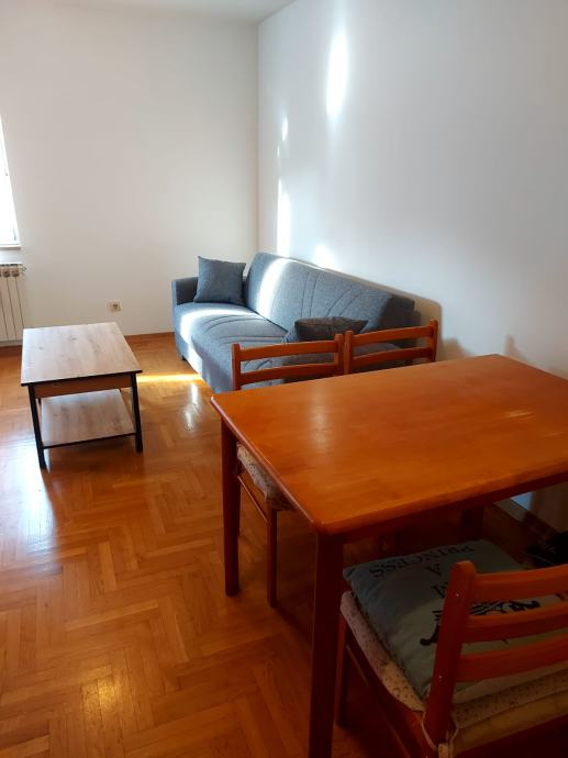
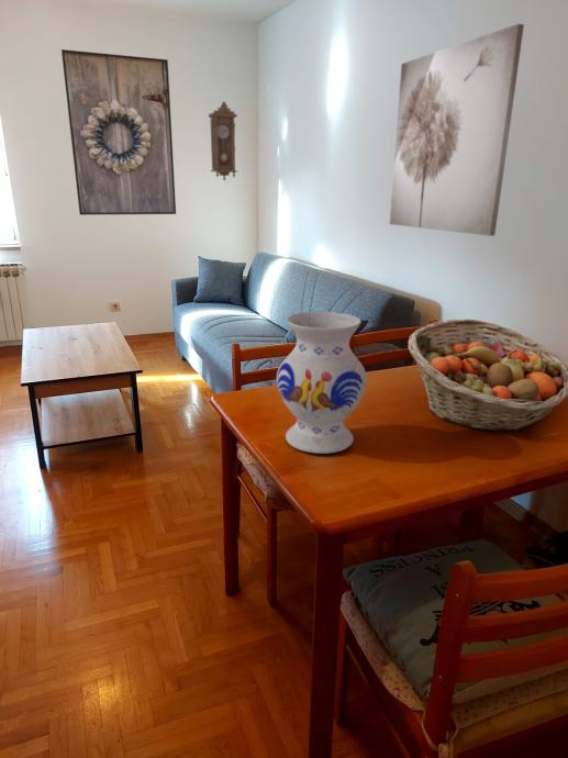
+ pendulum clock [207,100,238,182]
+ fruit basket [408,317,568,433]
+ vase [276,311,368,455]
+ wall art [389,23,525,237]
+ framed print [60,48,177,216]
